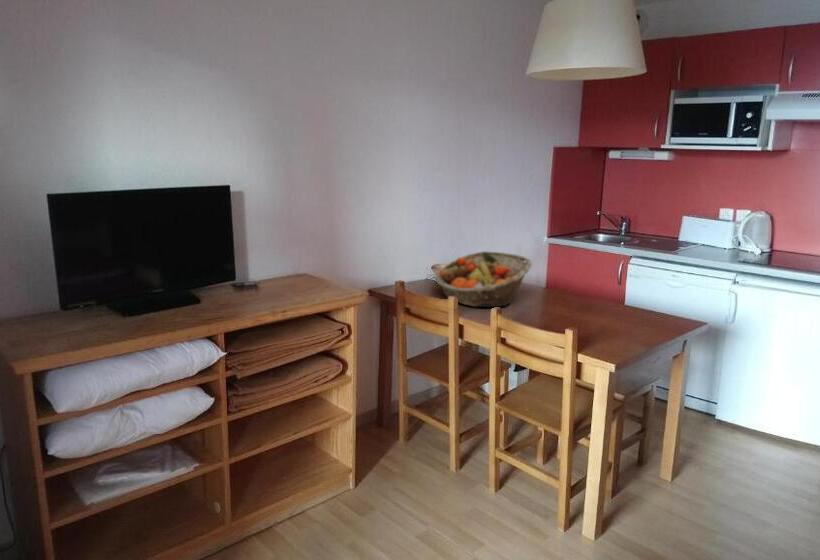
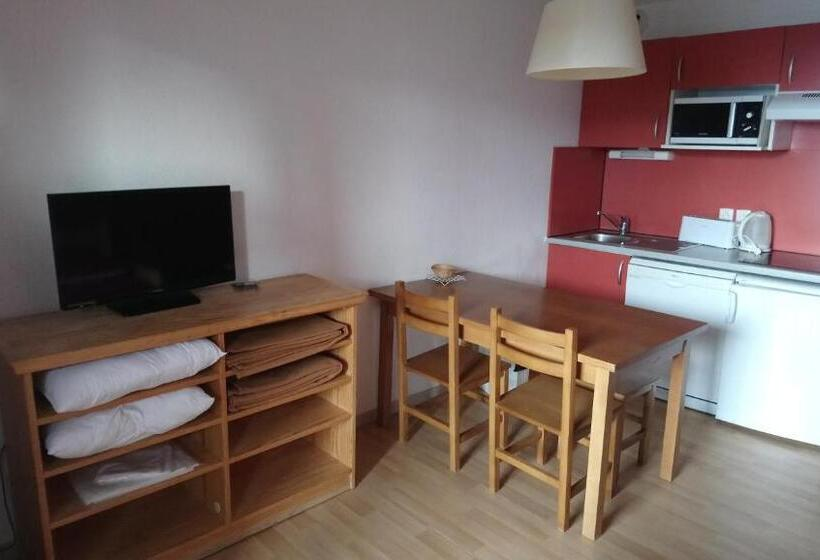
- fruit basket [434,250,533,308]
